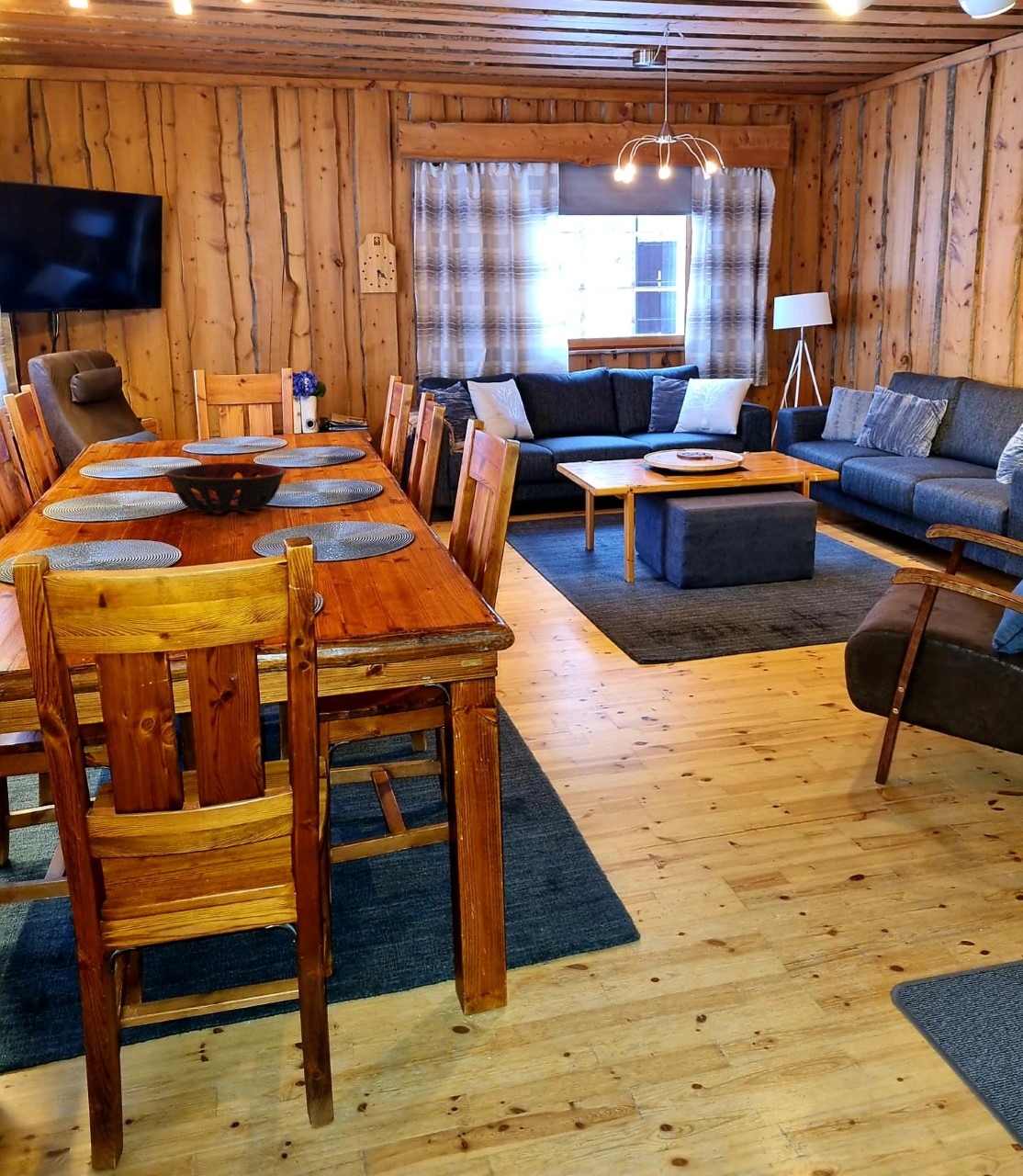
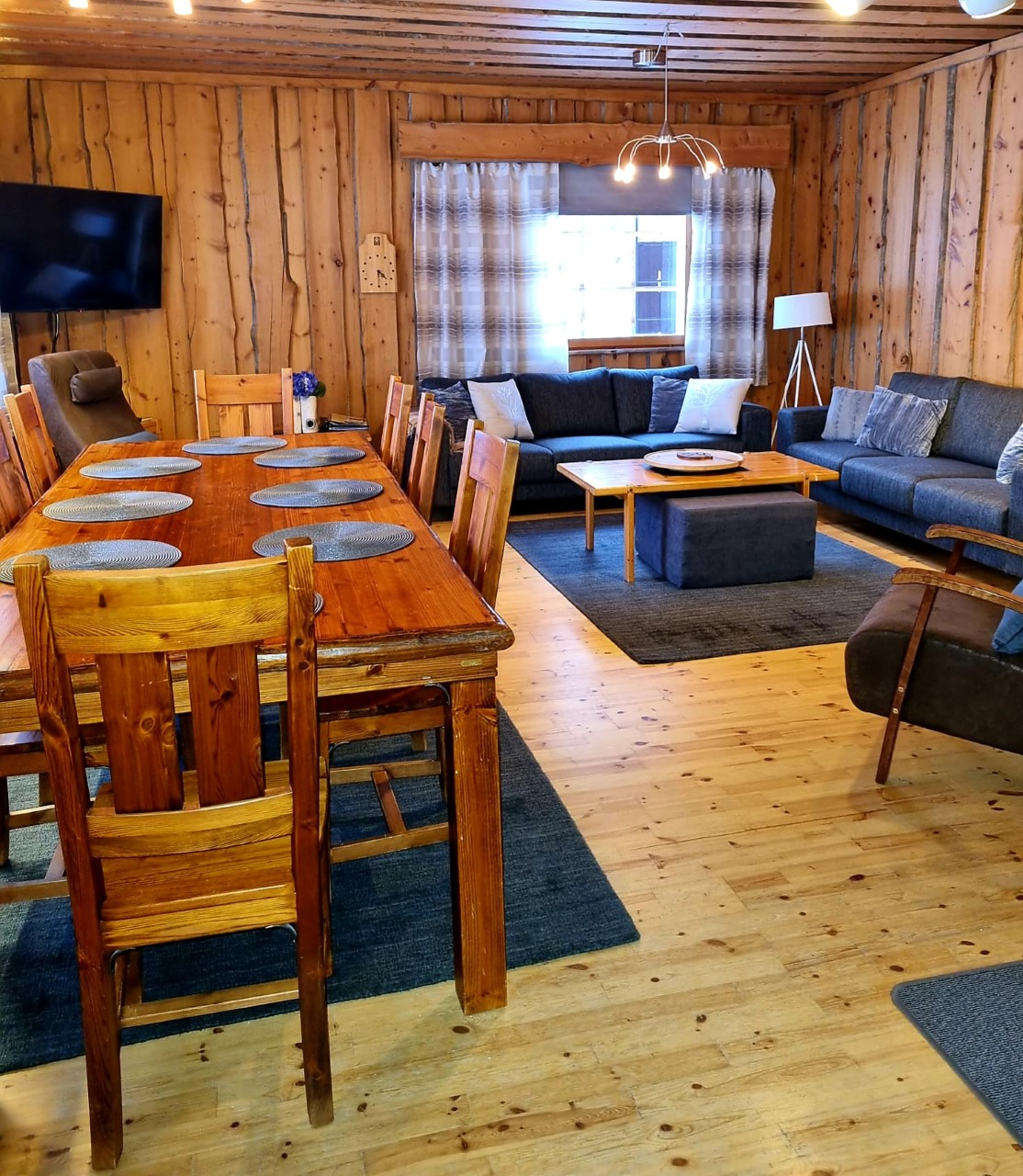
- decorative bowl [163,462,287,514]
